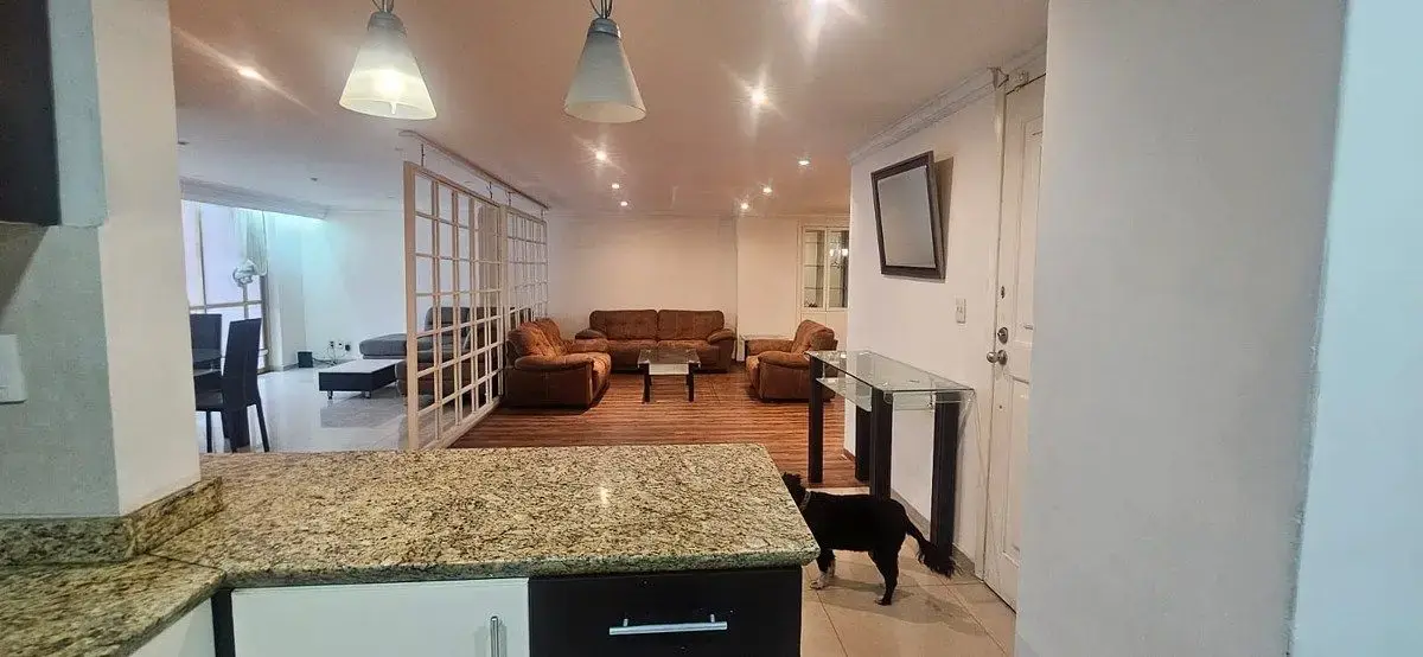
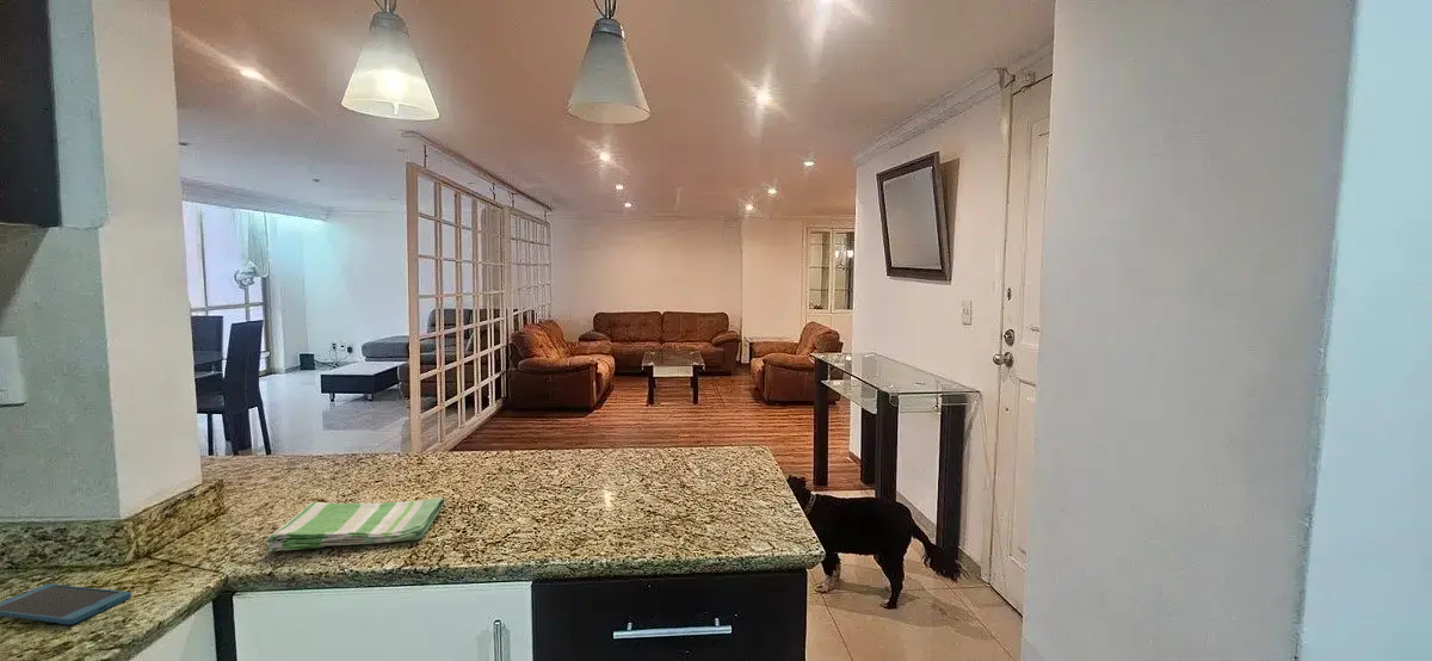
+ dish towel [265,498,445,552]
+ smartphone [0,582,132,625]
